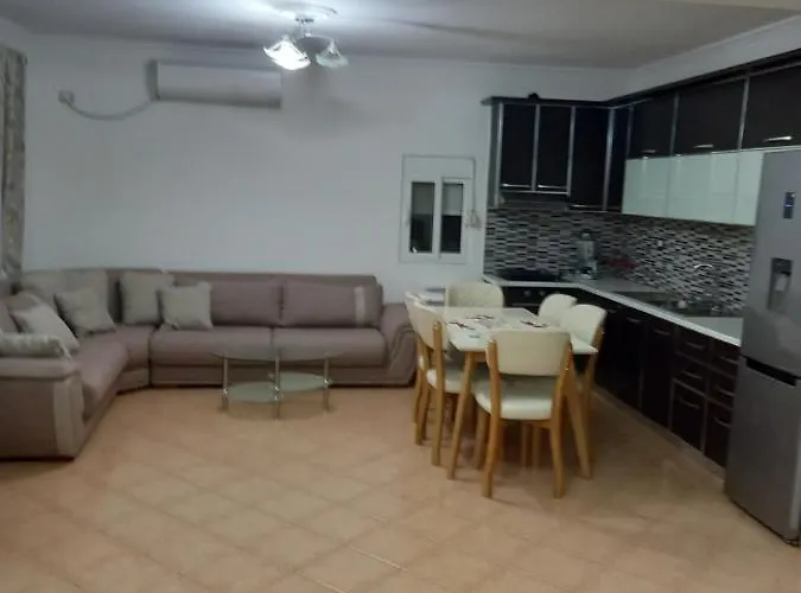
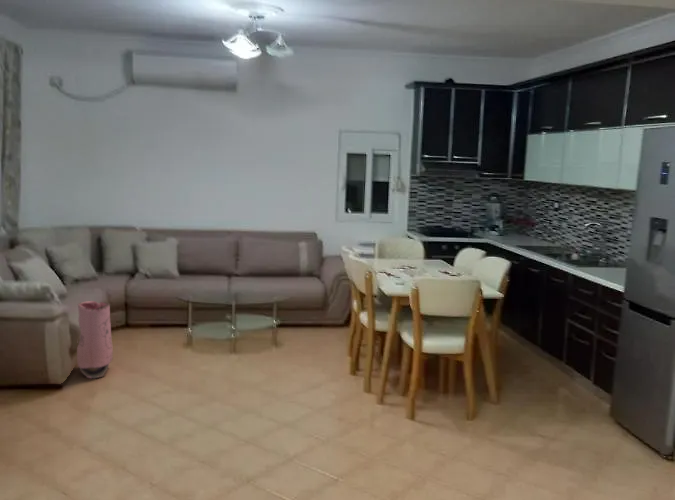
+ bag [76,300,114,379]
